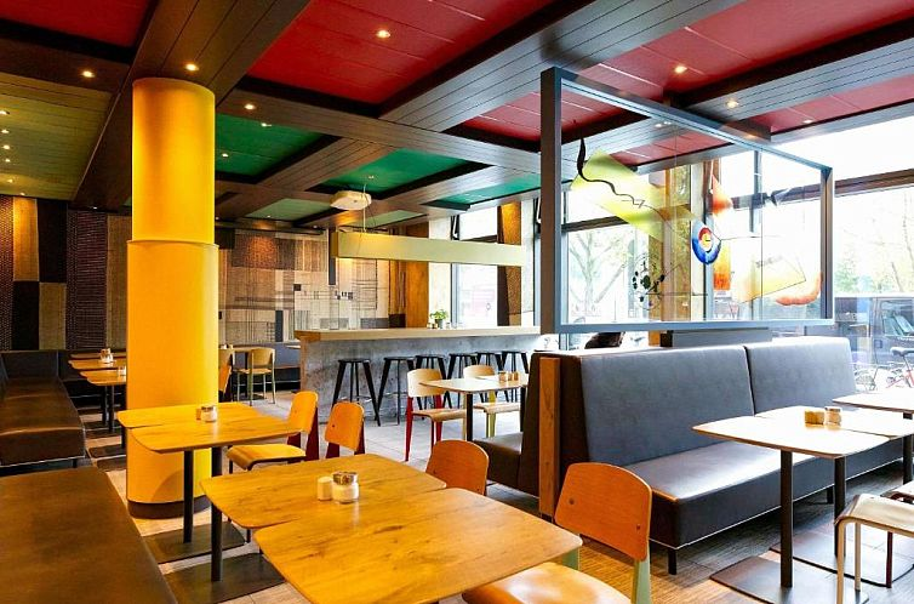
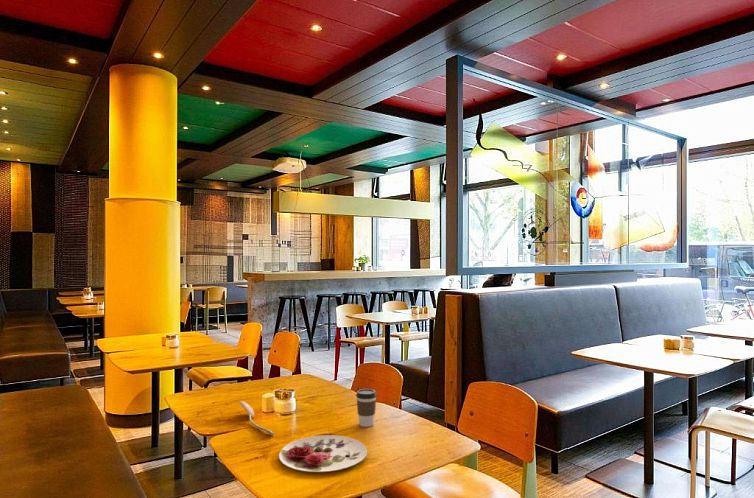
+ spoon [238,400,275,436]
+ coffee cup [355,388,378,428]
+ plate [278,434,368,473]
